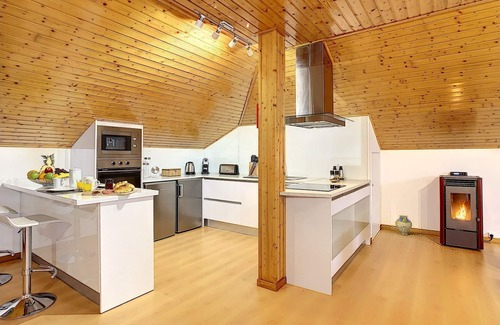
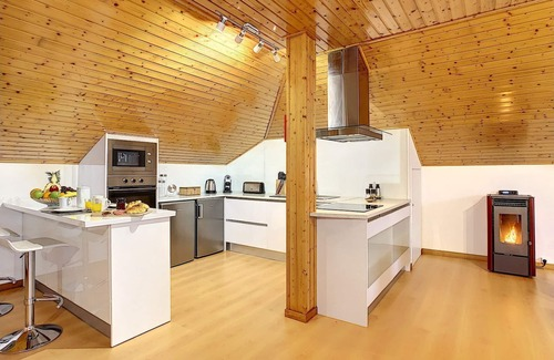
- ceramic jug [394,214,413,236]
